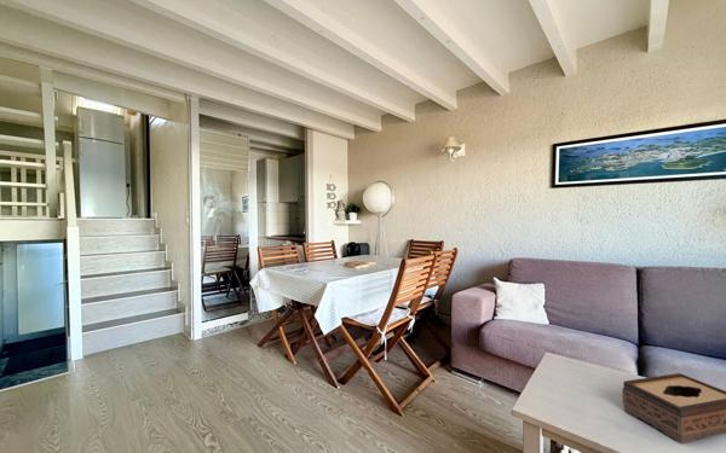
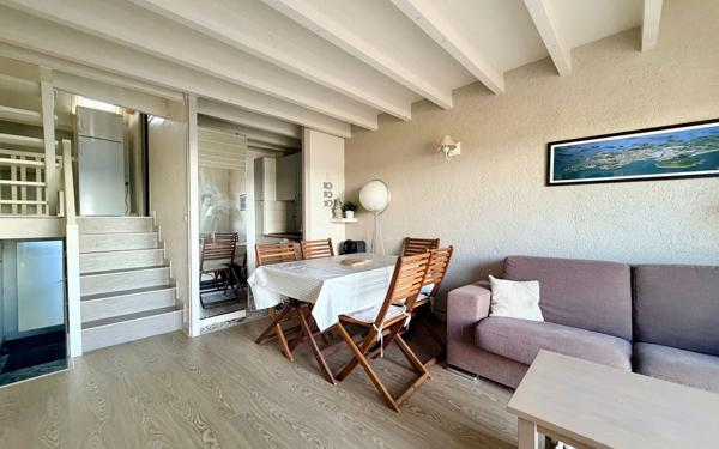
- tissue box [621,372,726,445]
